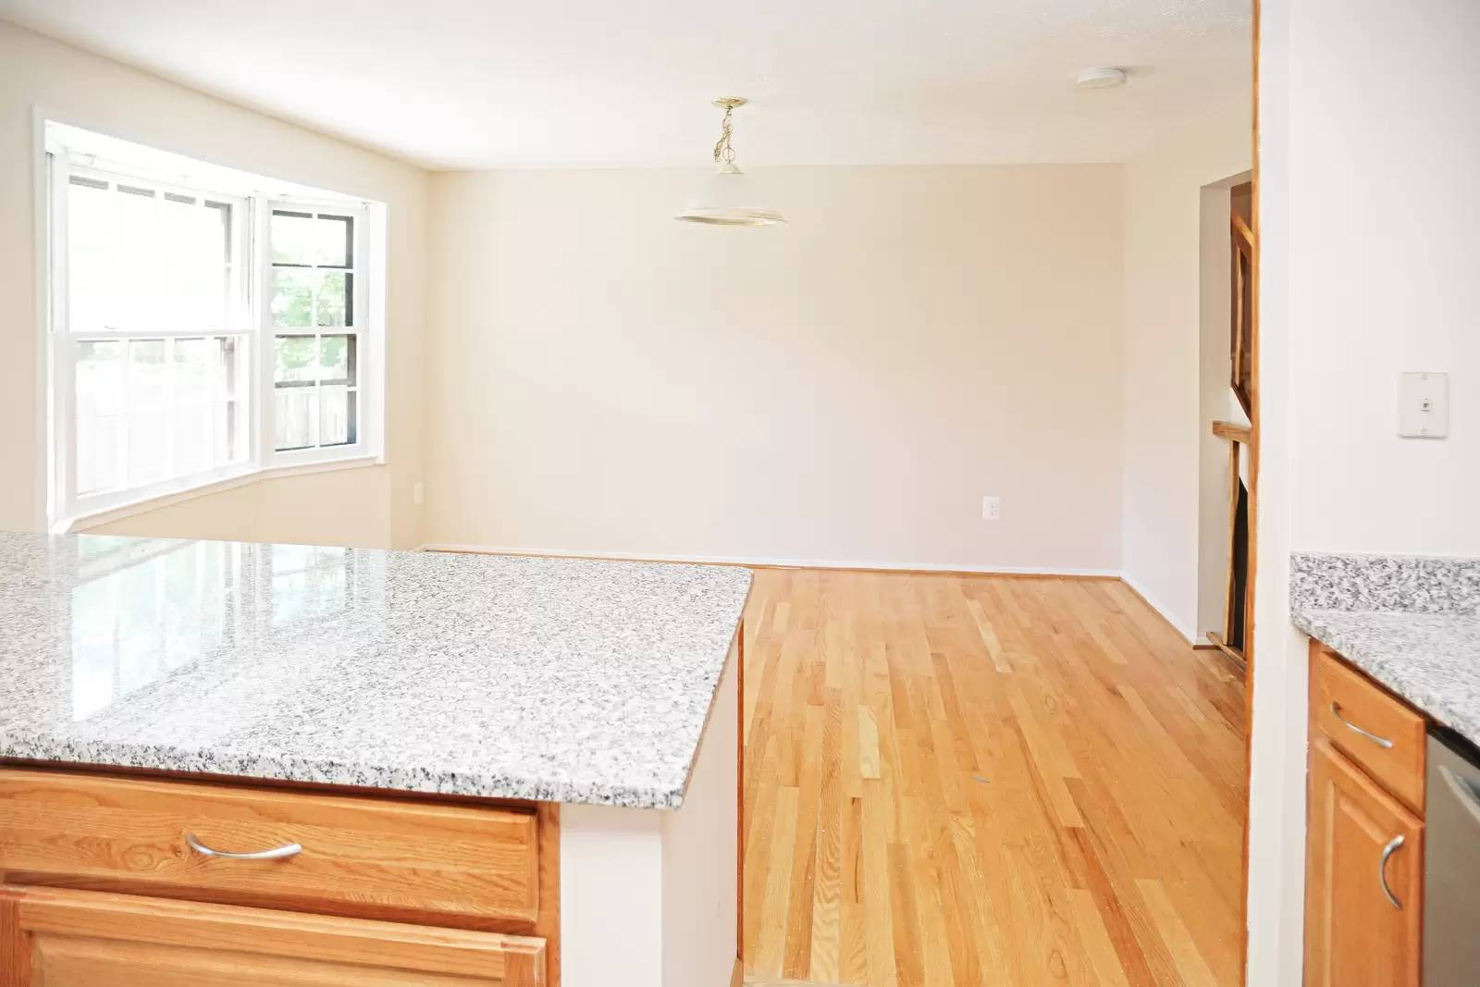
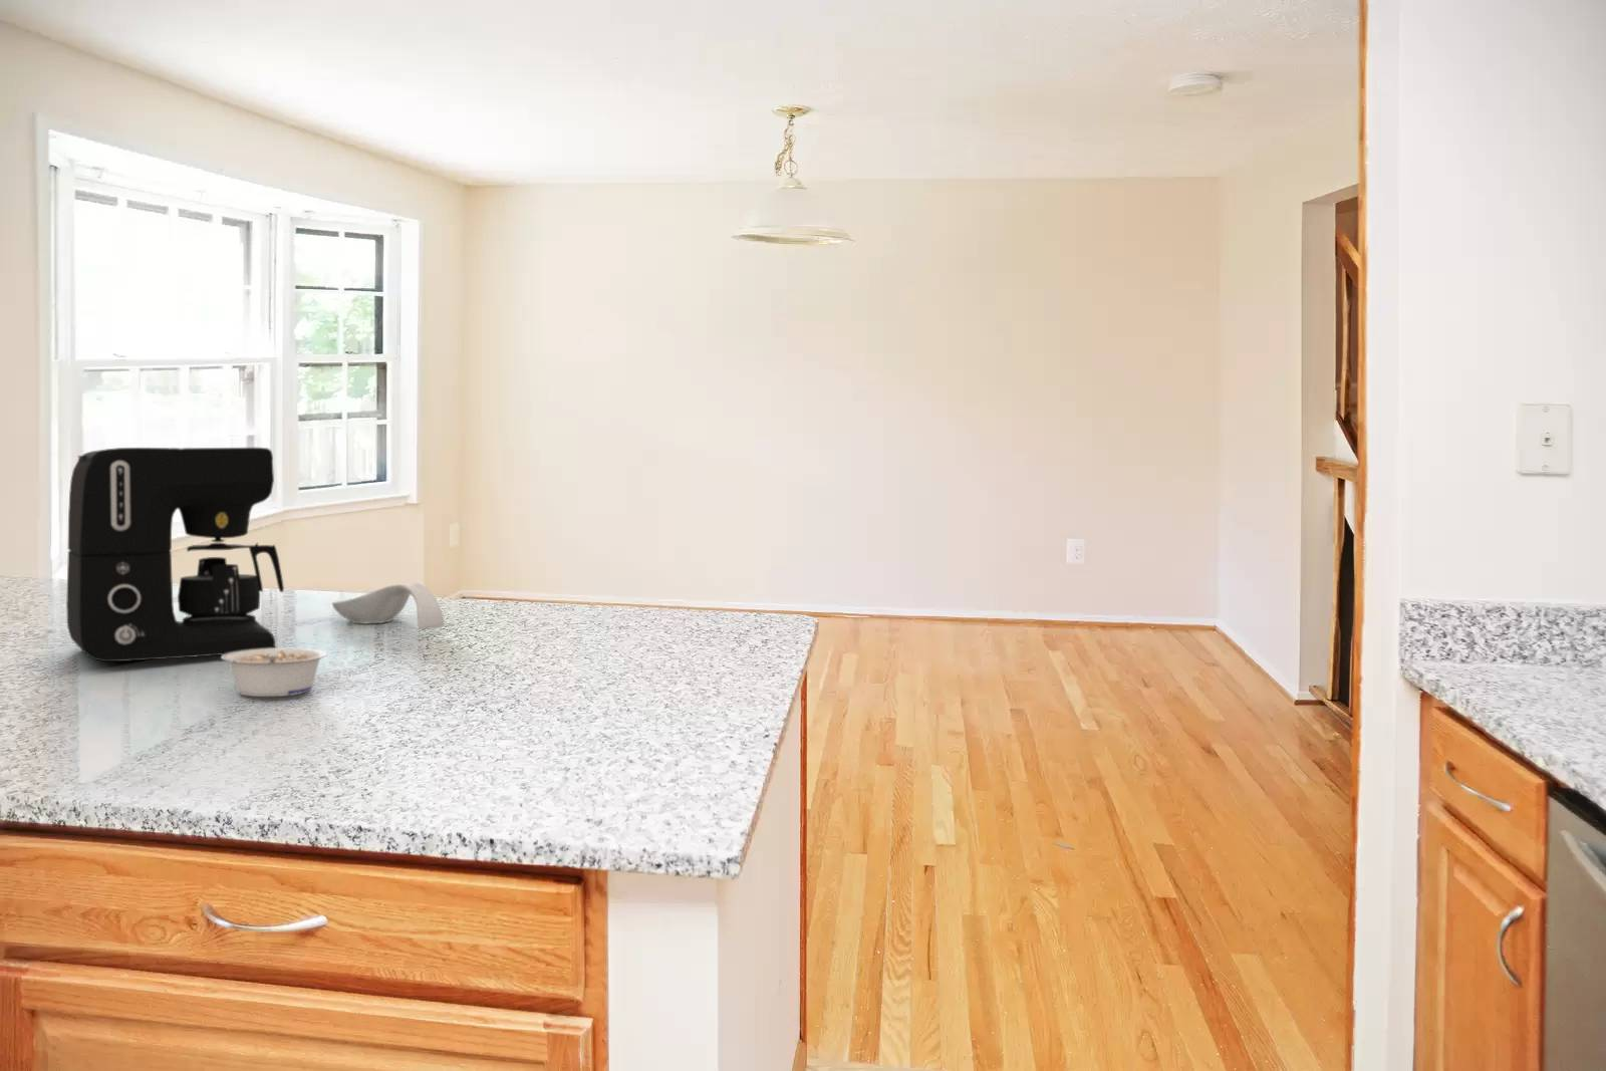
+ coffee maker [66,447,286,662]
+ legume [220,648,329,698]
+ spoon rest [331,581,446,630]
